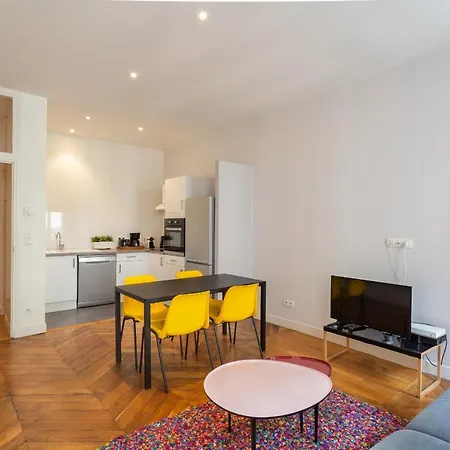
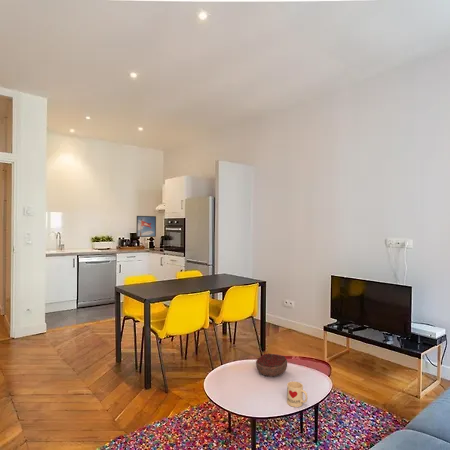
+ mug [286,380,308,408]
+ decorative bowl [255,352,288,377]
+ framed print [135,215,157,238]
